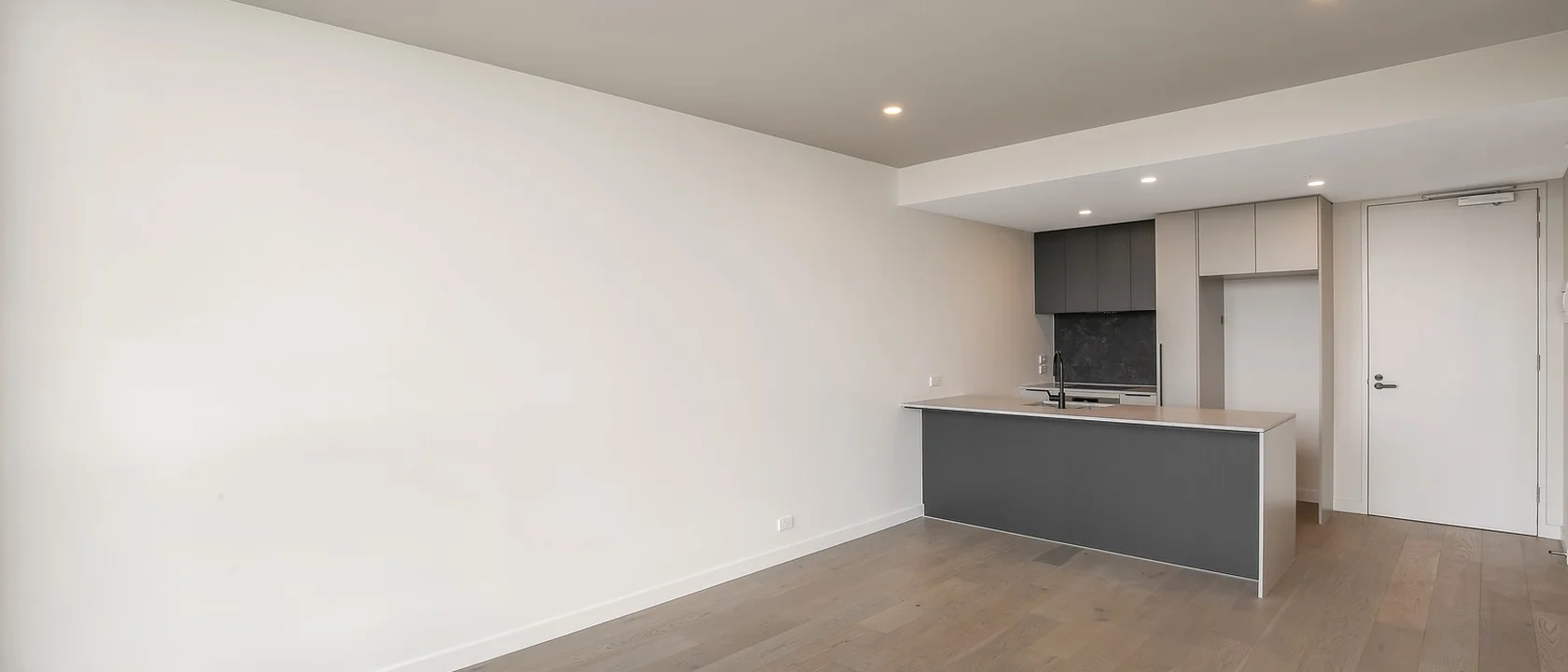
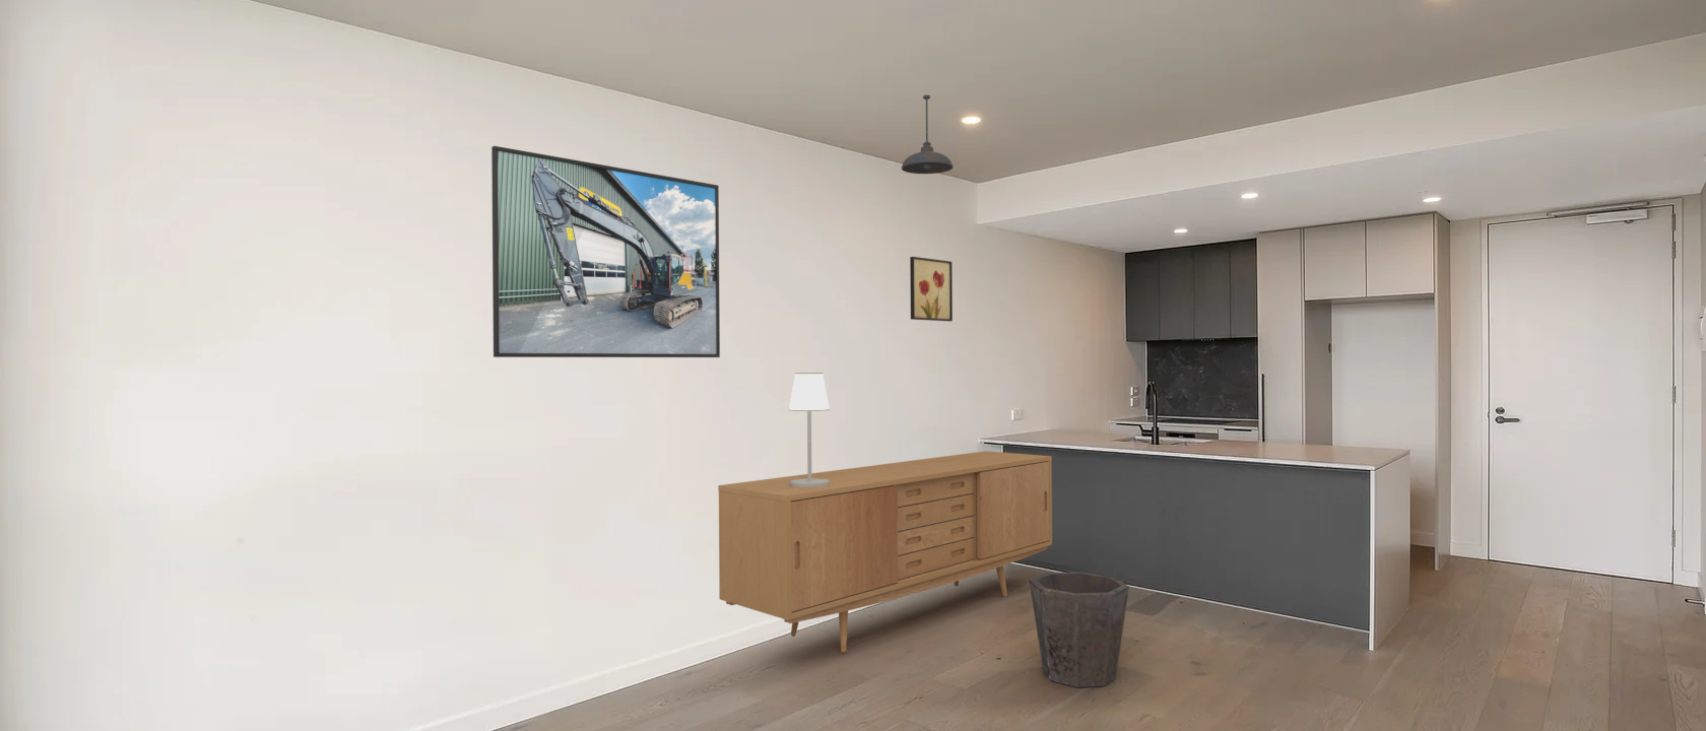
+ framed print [491,145,721,358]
+ table lamp [788,372,830,487]
+ sideboard [717,449,1053,654]
+ pendant light [901,95,953,175]
+ wall art [908,256,953,322]
+ waste bin [1028,571,1130,689]
